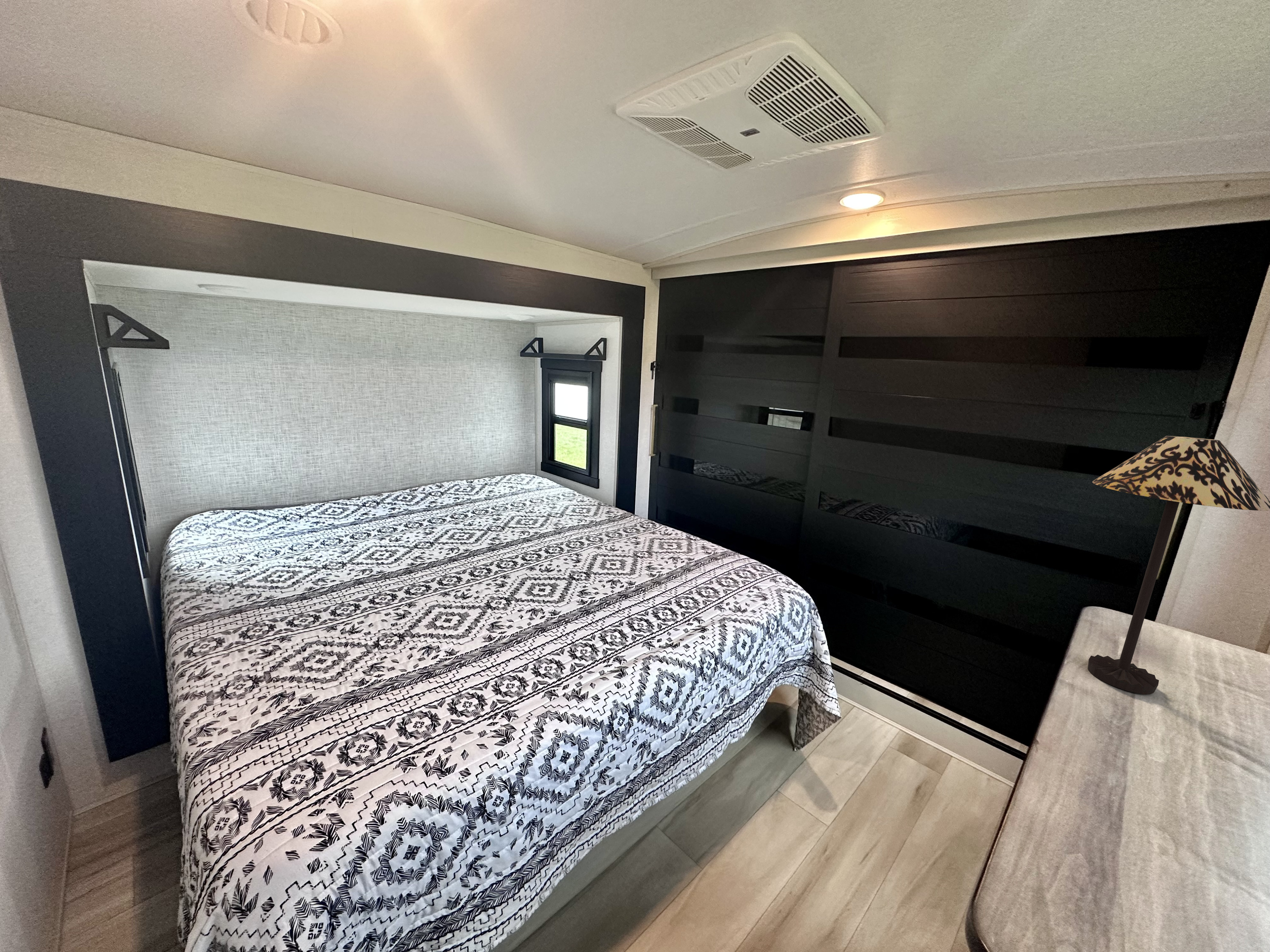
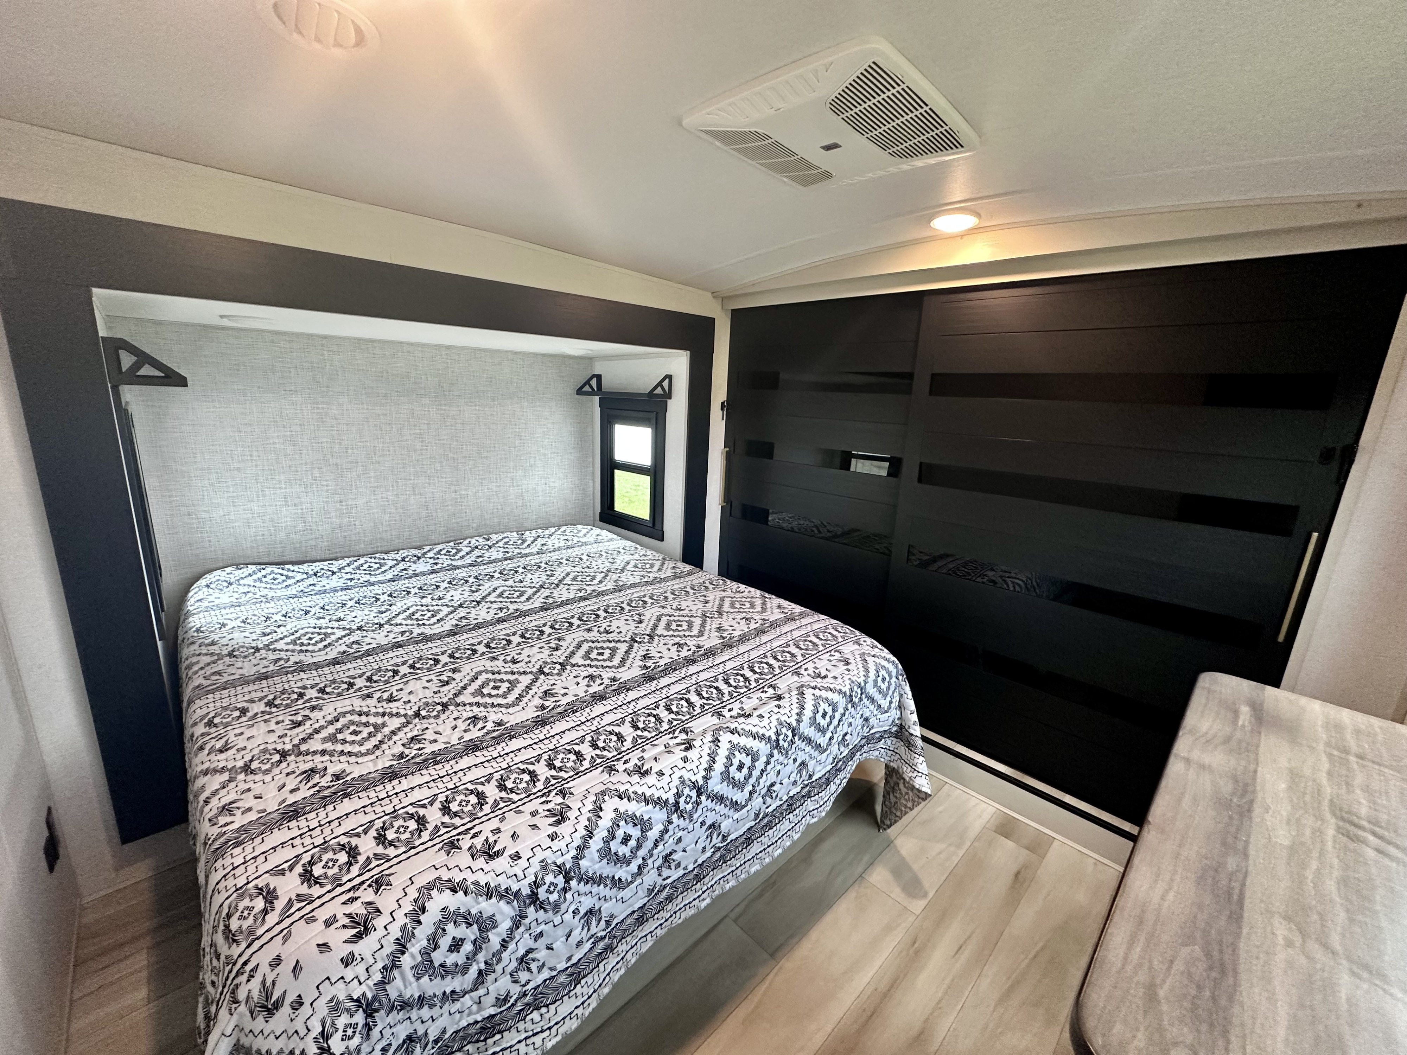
- table lamp [1087,435,1270,695]
